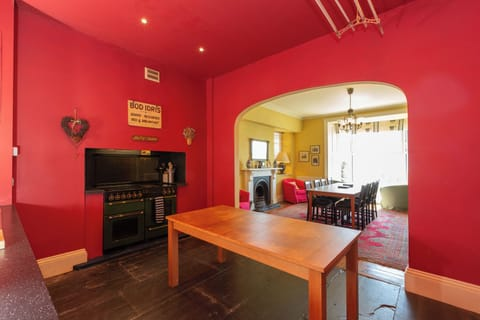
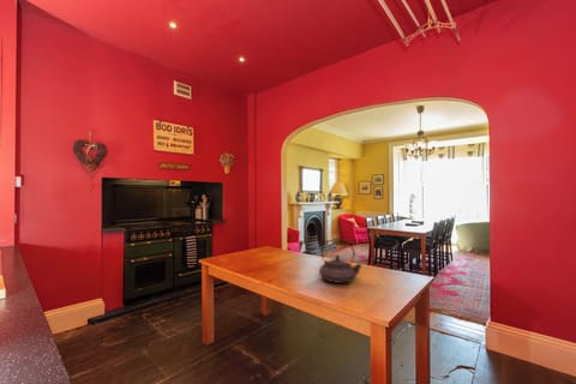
+ teapot [318,239,364,284]
